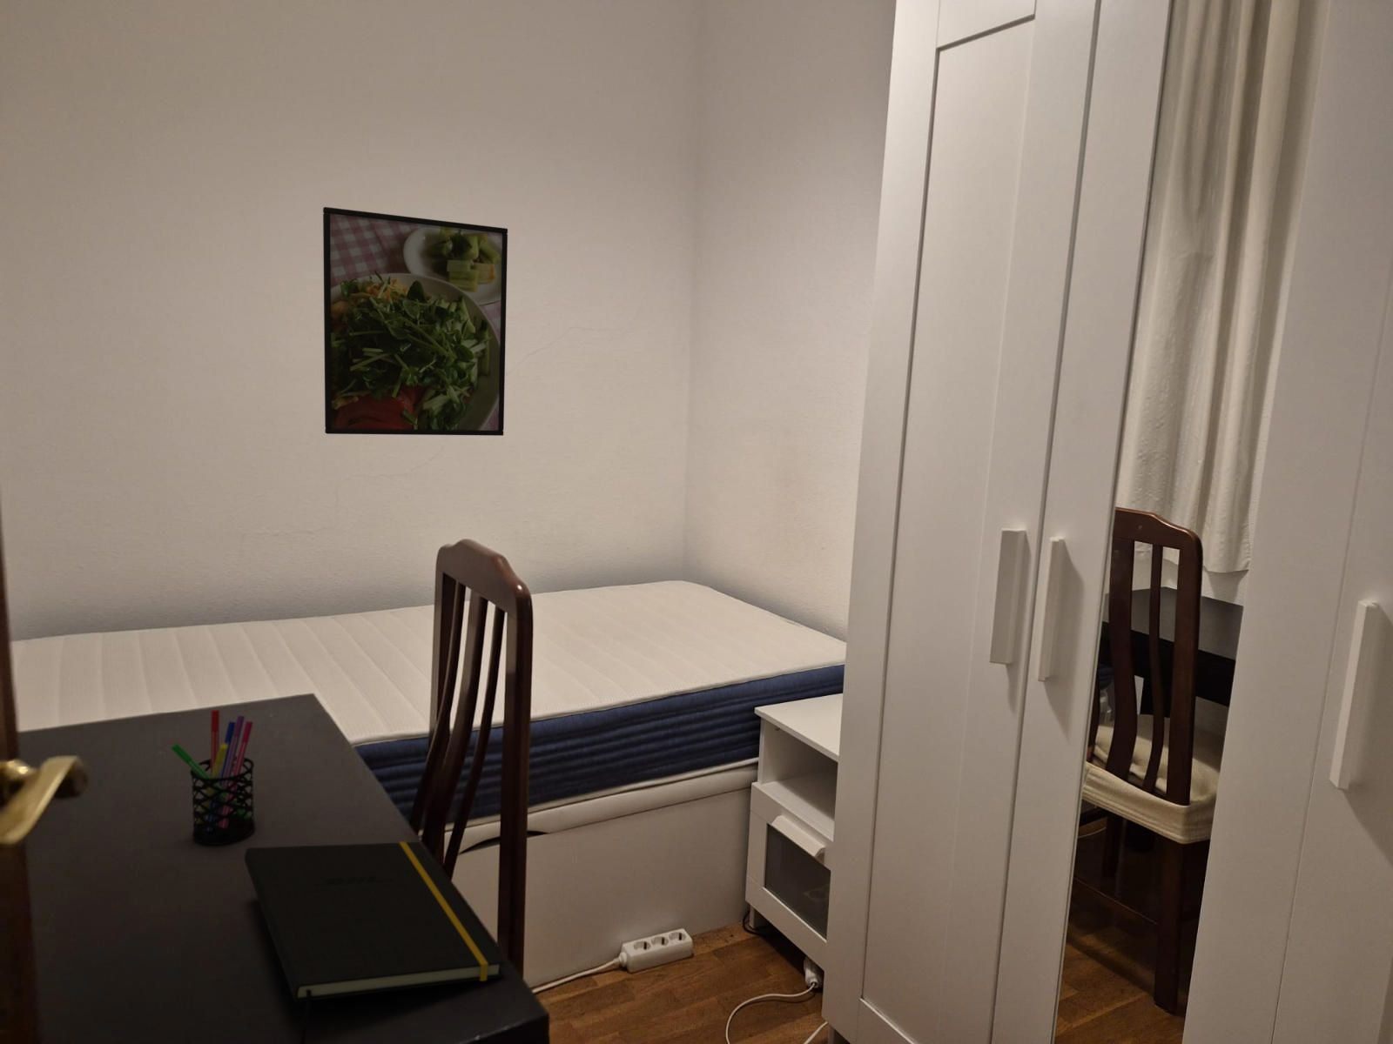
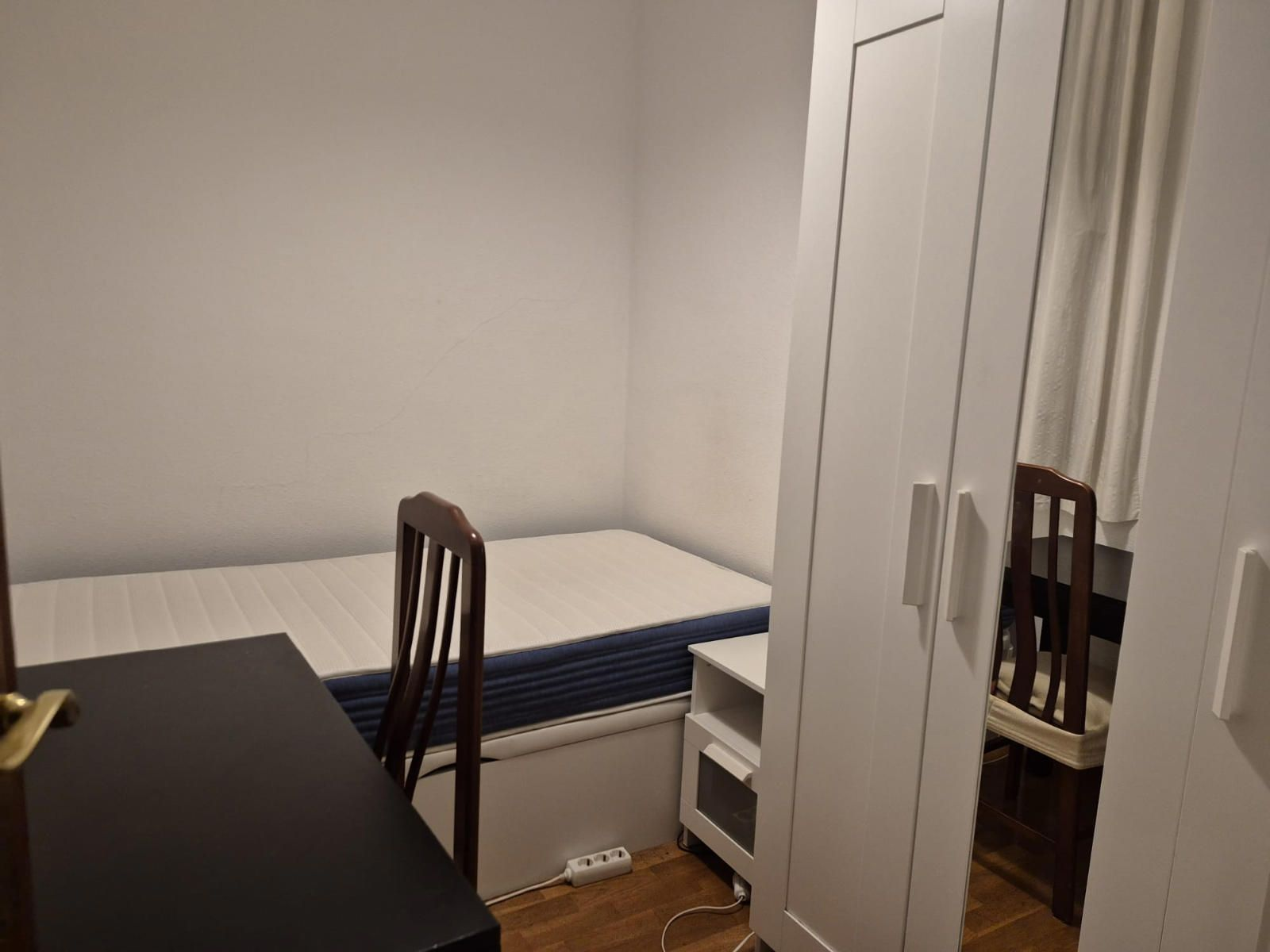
- pen holder [171,710,256,846]
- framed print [322,206,509,436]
- notepad [244,840,505,1044]
